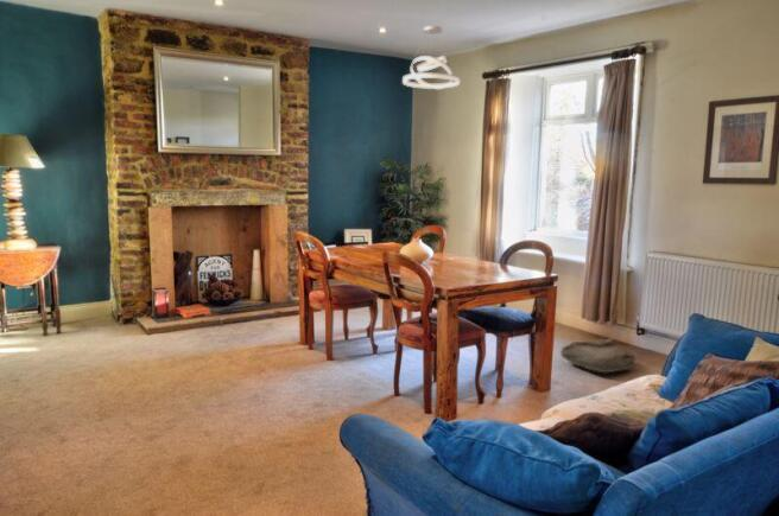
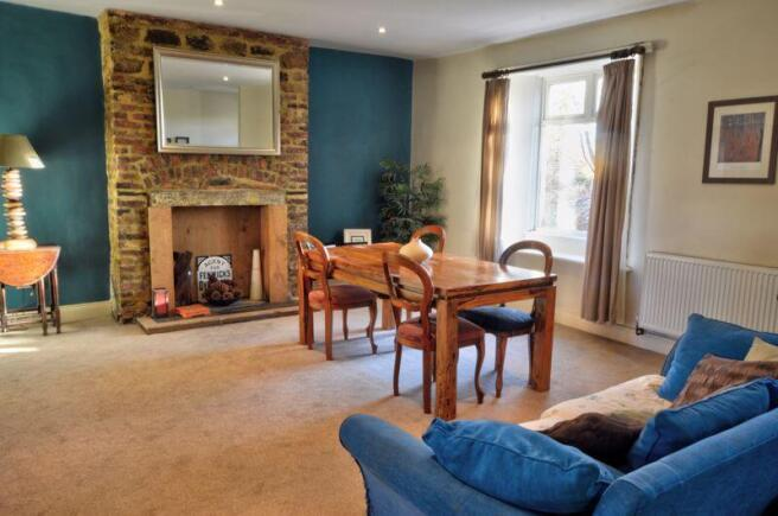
- bag [559,336,636,374]
- pendant light [401,25,461,90]
